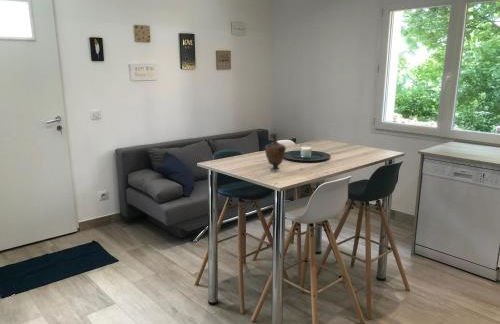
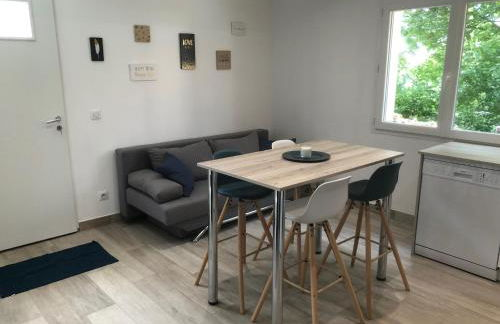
- vase [264,132,287,173]
